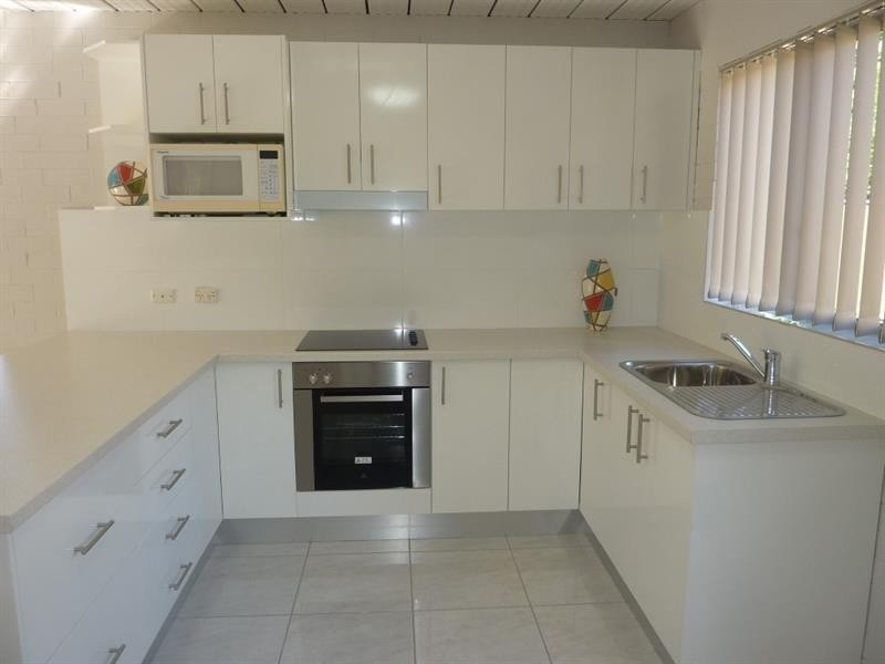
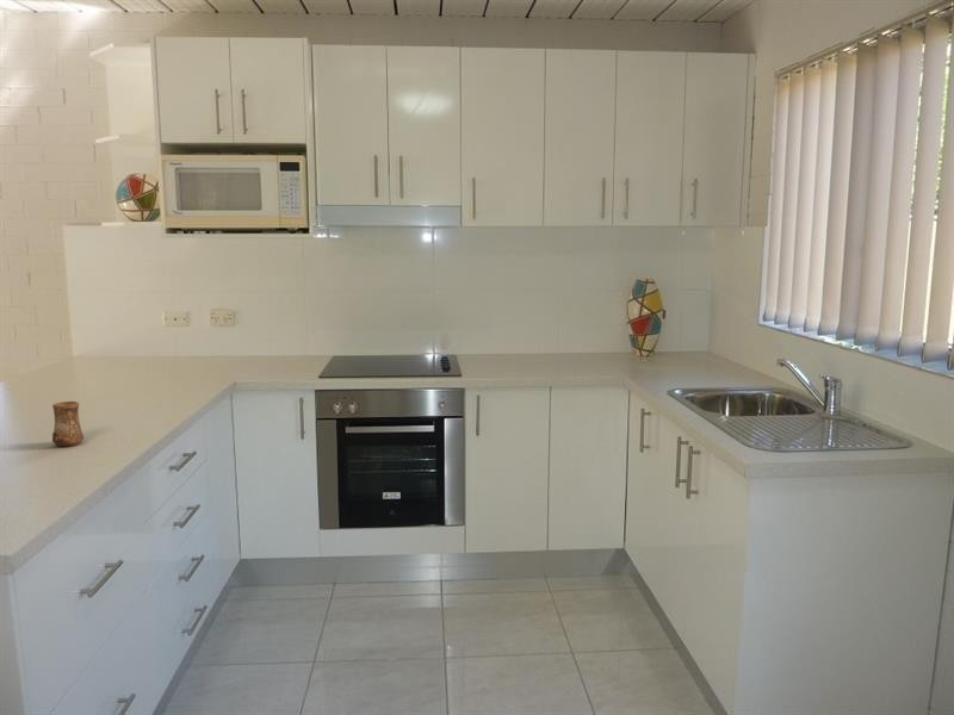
+ cup [51,400,85,448]
